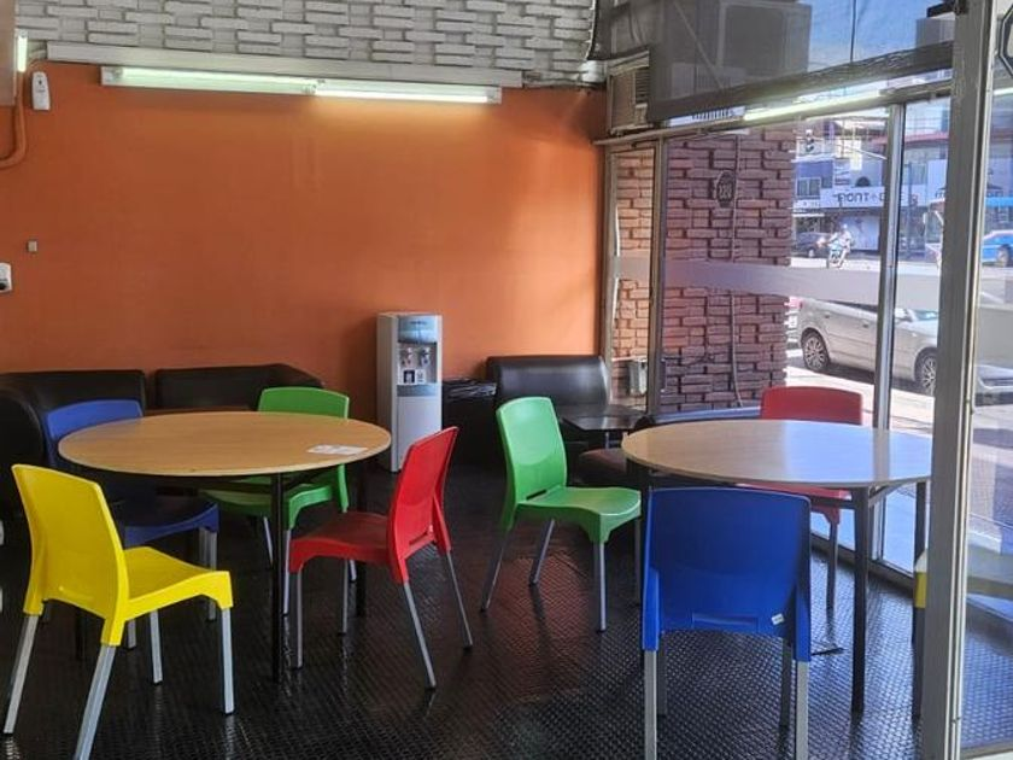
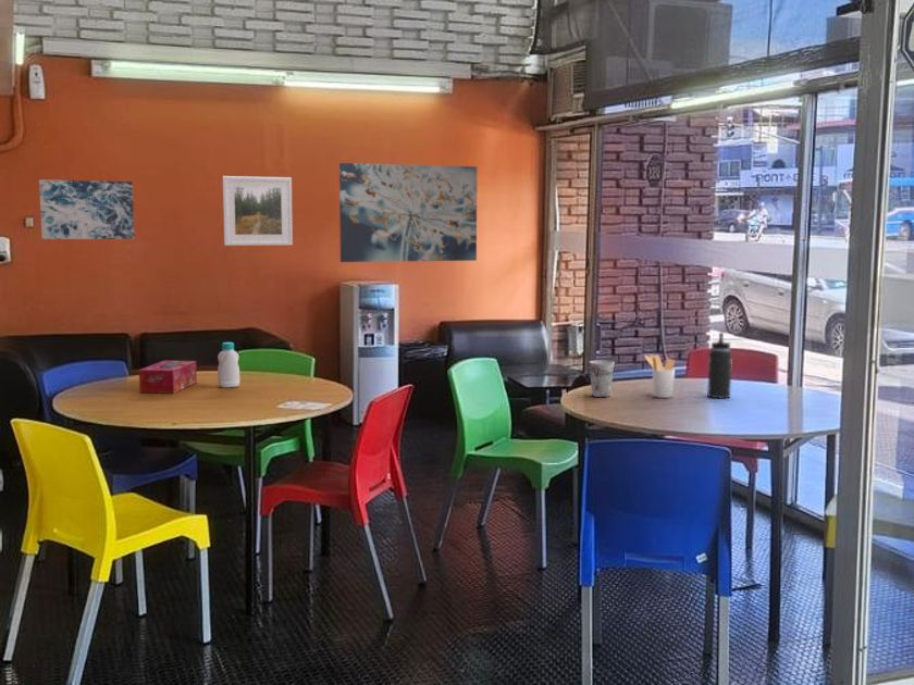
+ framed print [222,175,294,247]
+ wall art [38,178,135,240]
+ cup [589,359,616,398]
+ utensil holder [643,353,677,399]
+ bottle [217,341,240,389]
+ tissue box [138,360,198,395]
+ wall art [338,162,478,263]
+ thermos bottle [706,332,733,399]
